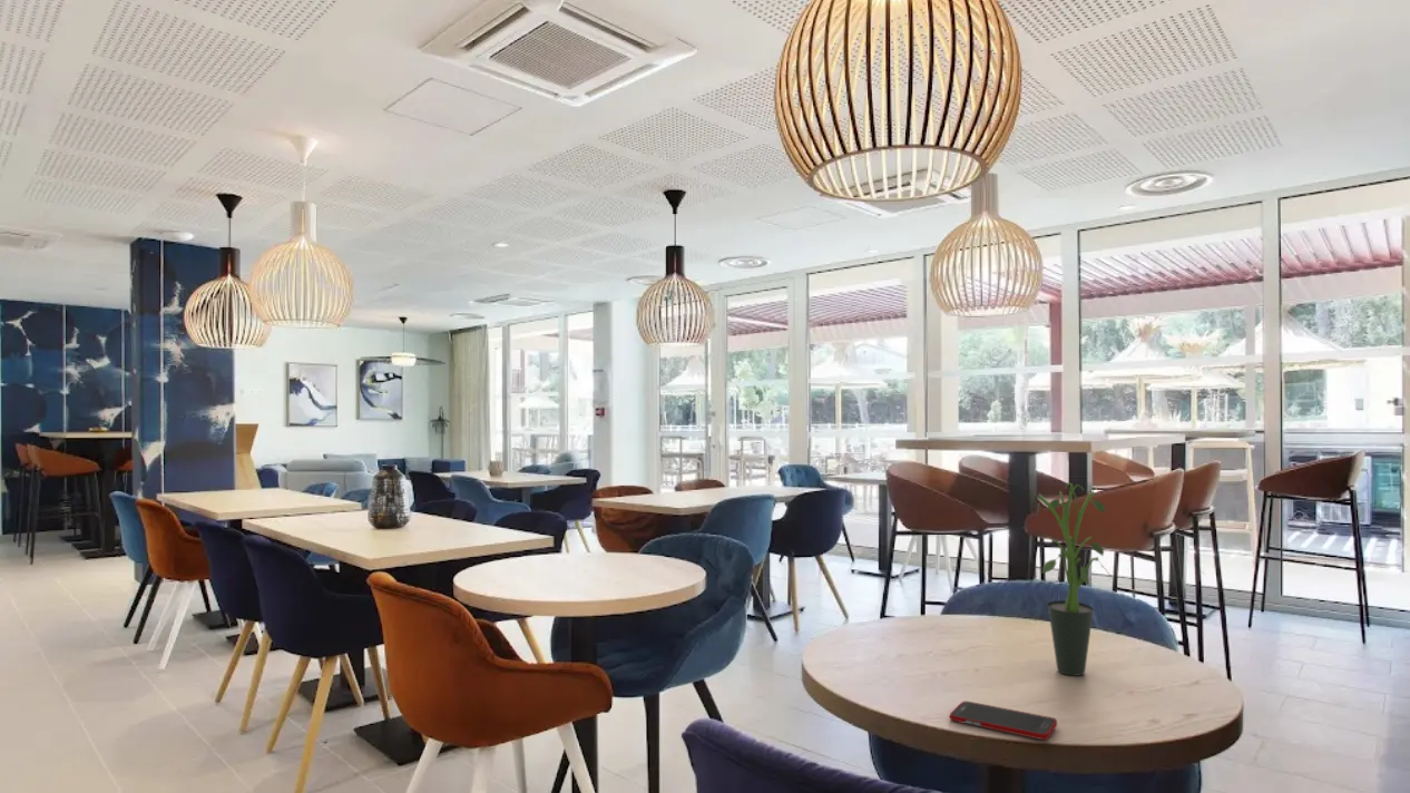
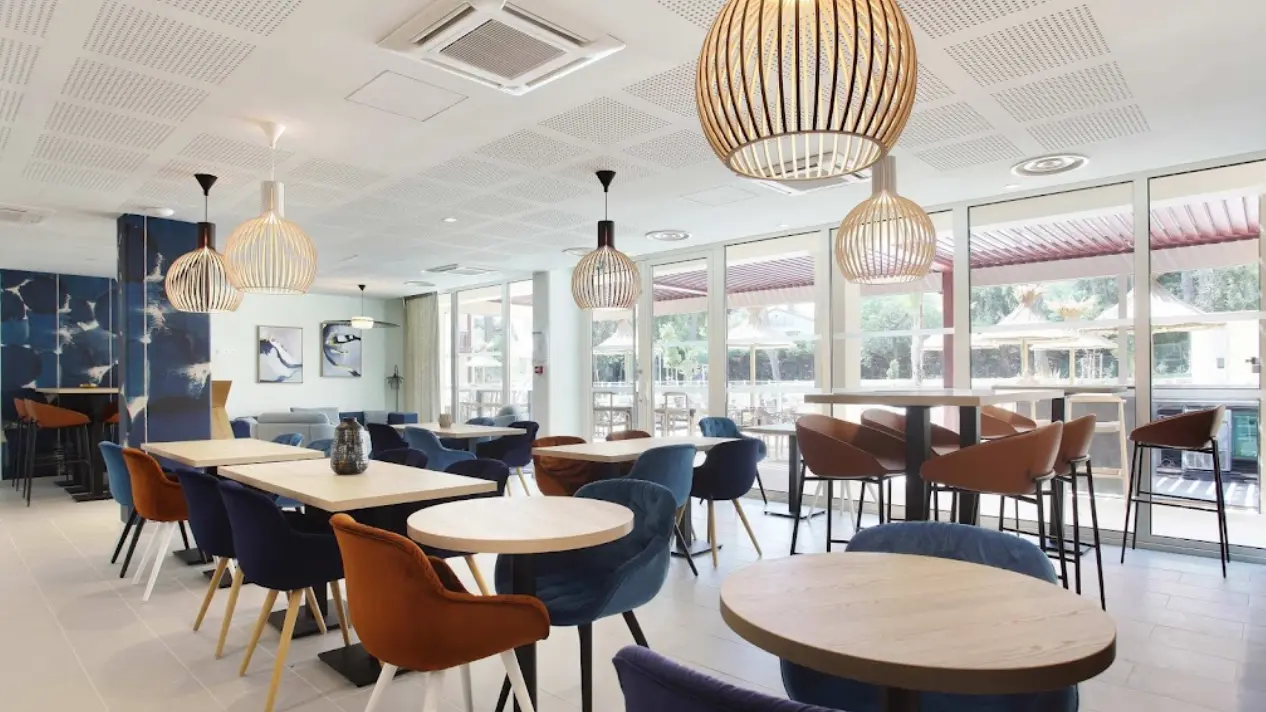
- cell phone [949,701,1058,741]
- potted plant [1036,481,1114,677]
